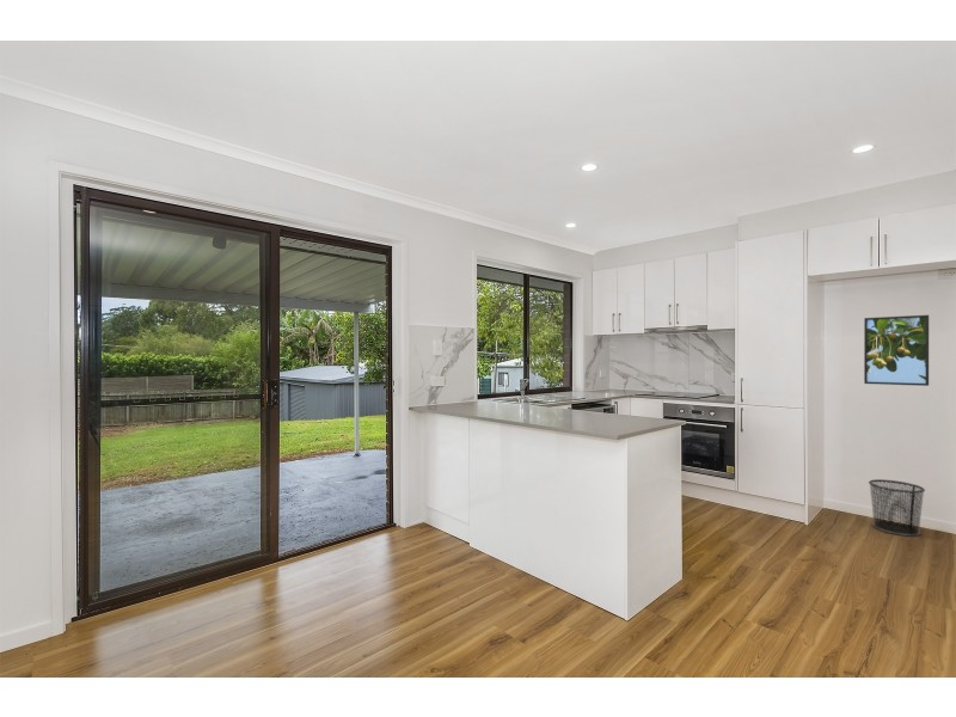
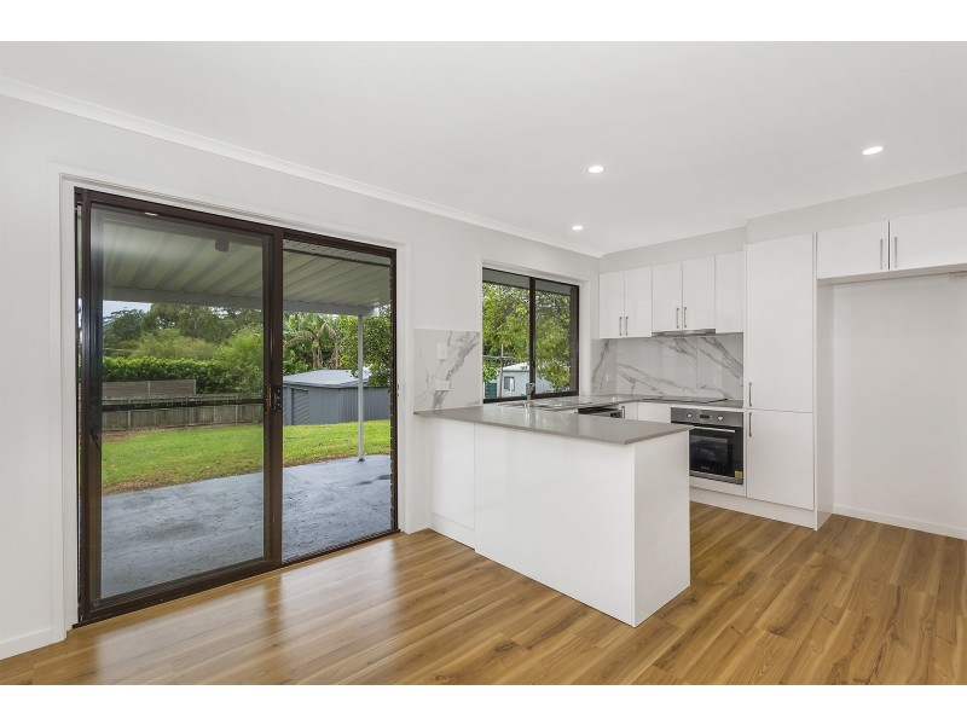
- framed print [863,314,930,387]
- waste bin [868,478,926,538]
